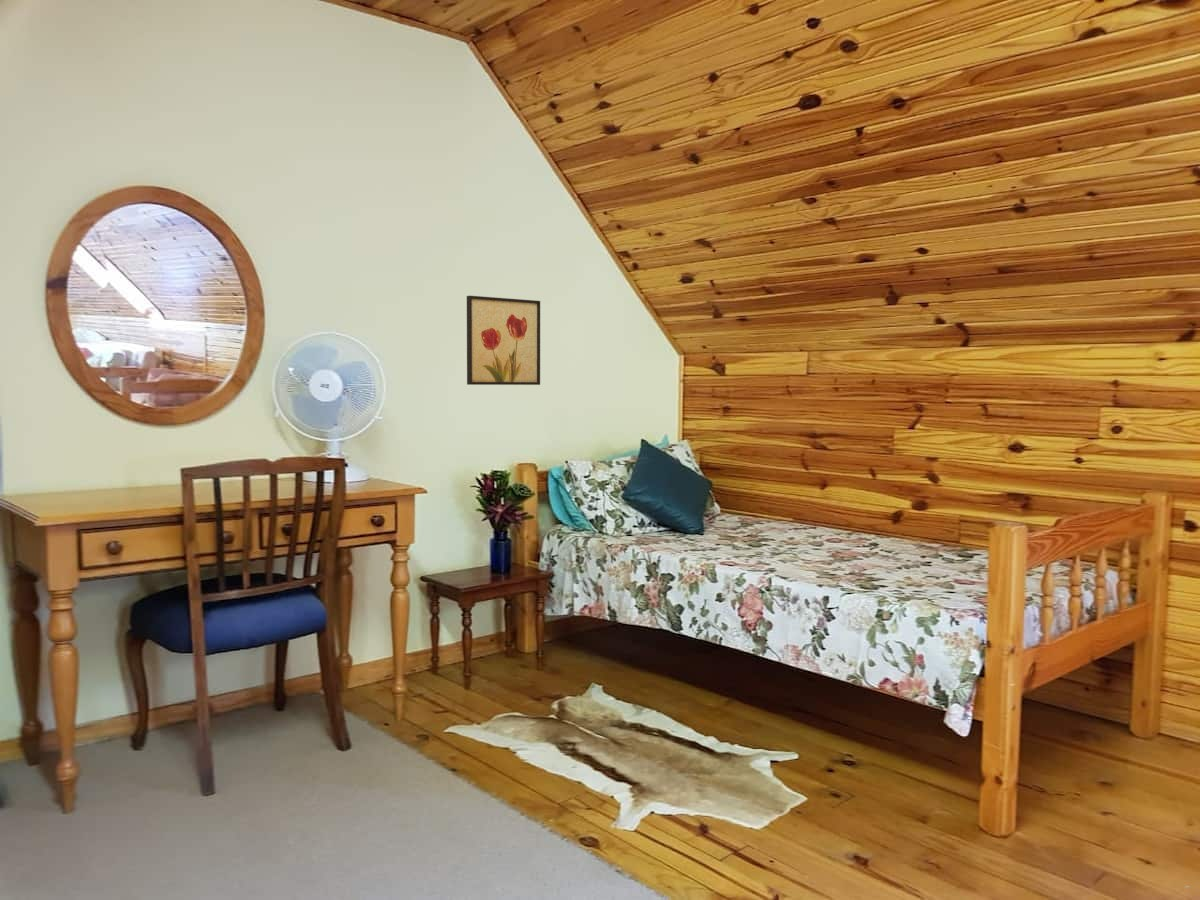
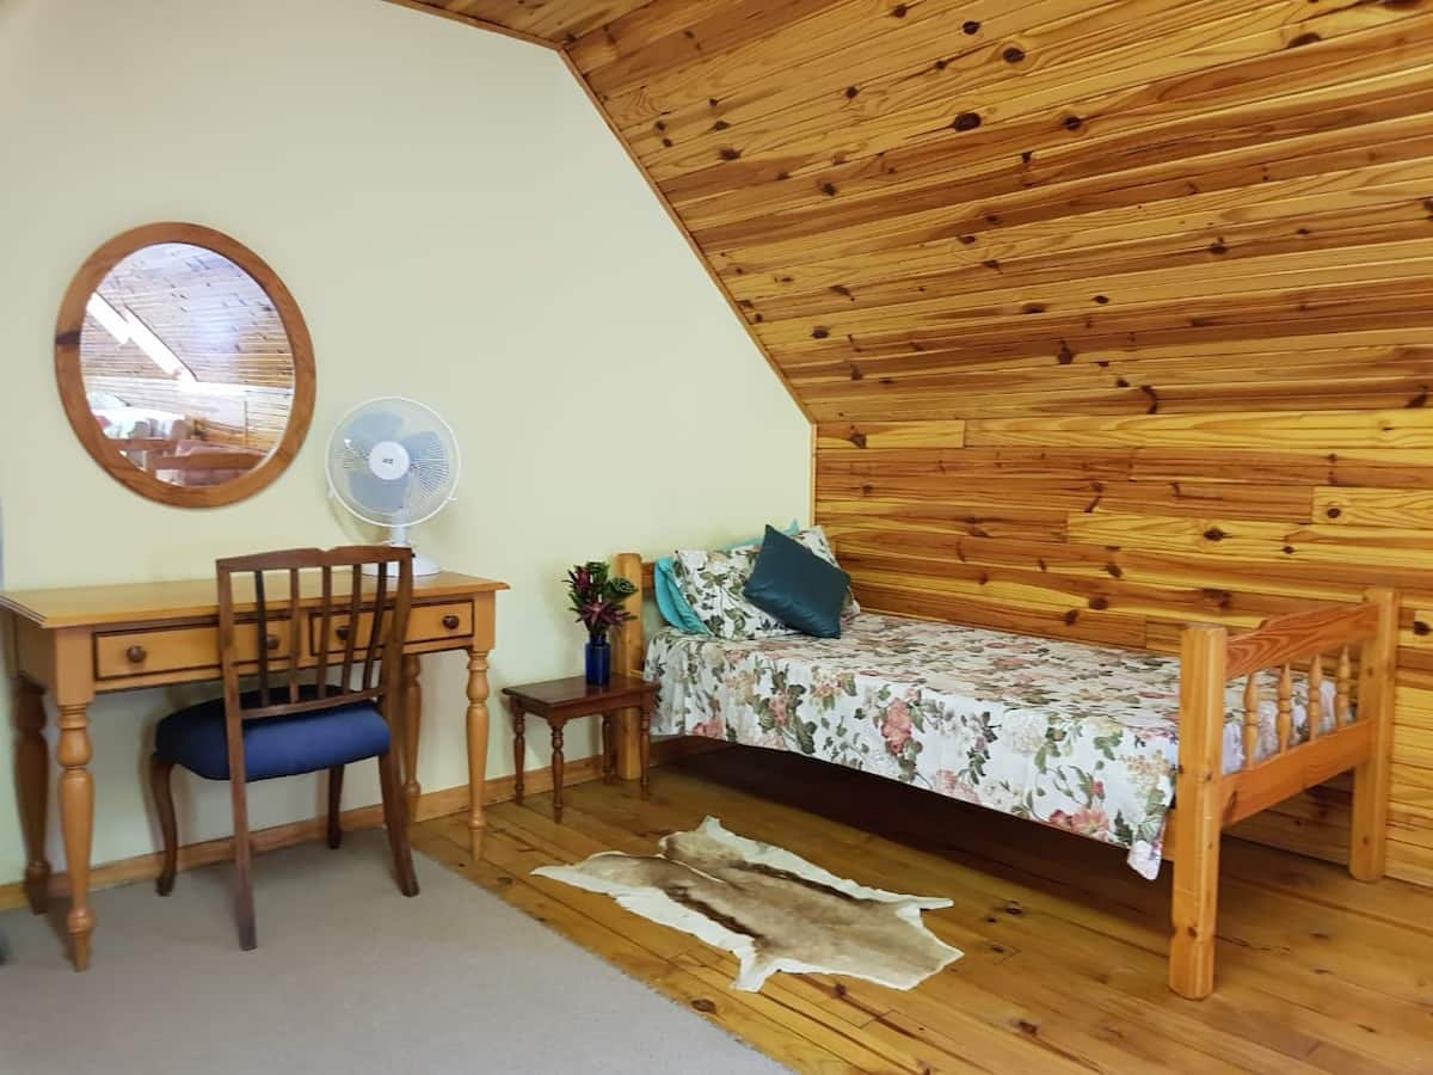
- wall art [466,295,541,386]
